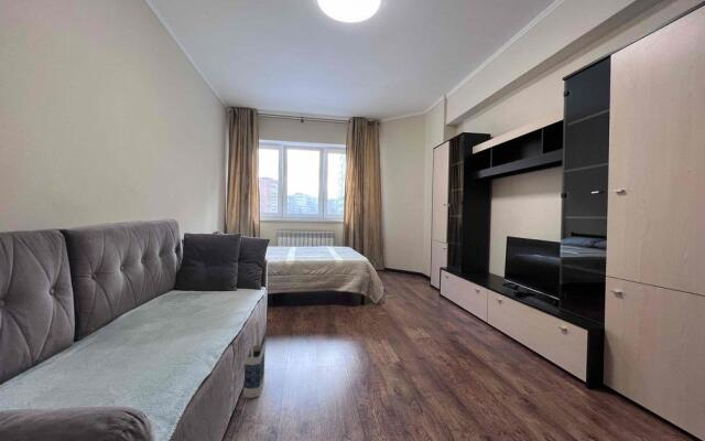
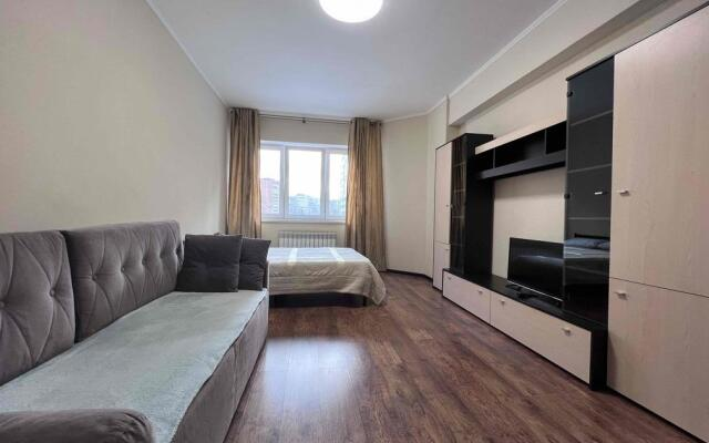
- bag [242,320,265,399]
